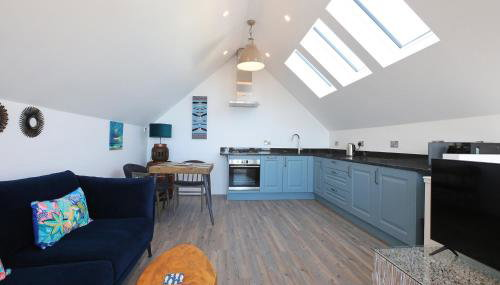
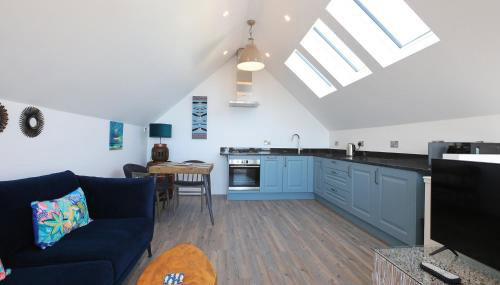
+ remote control [418,261,463,285]
